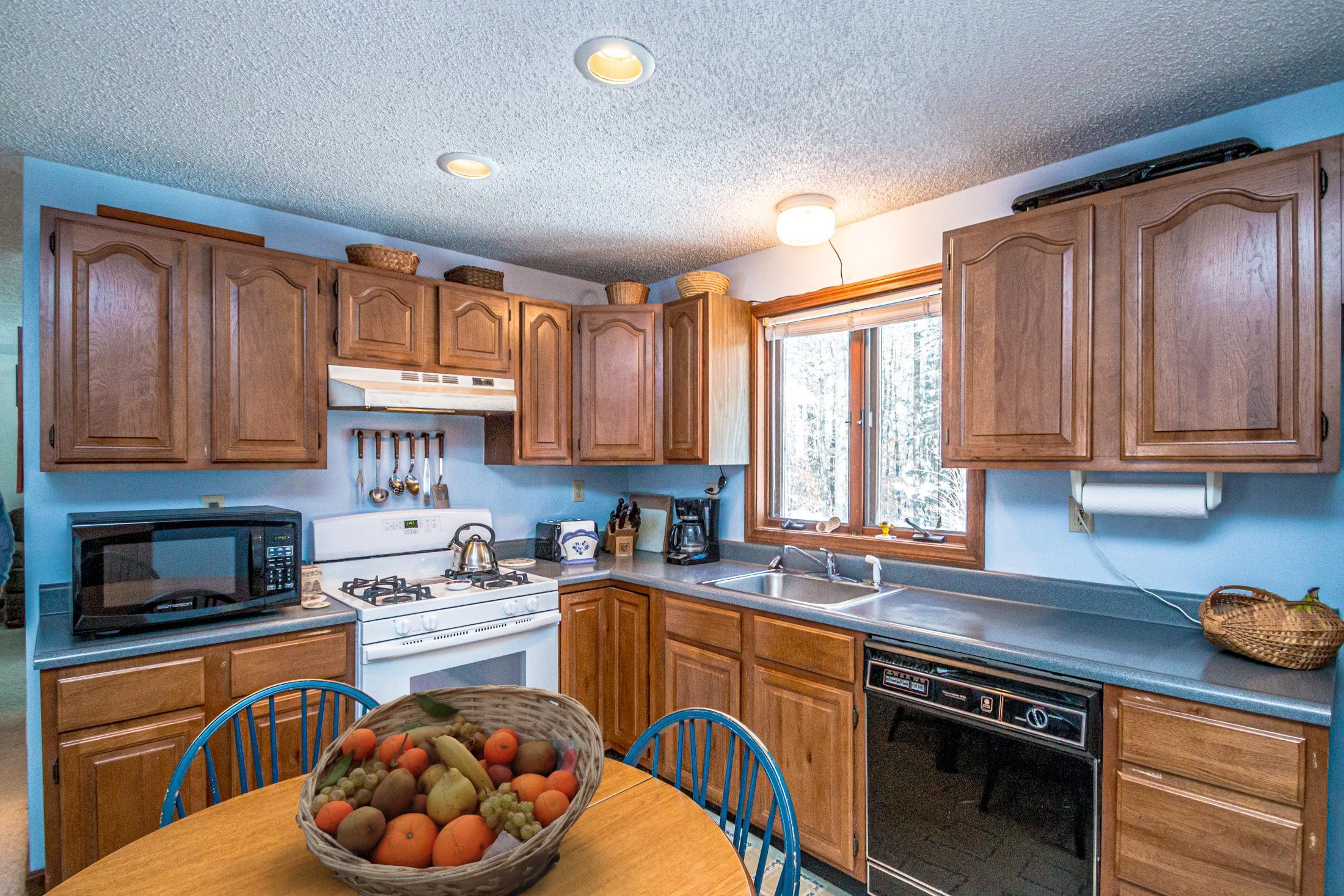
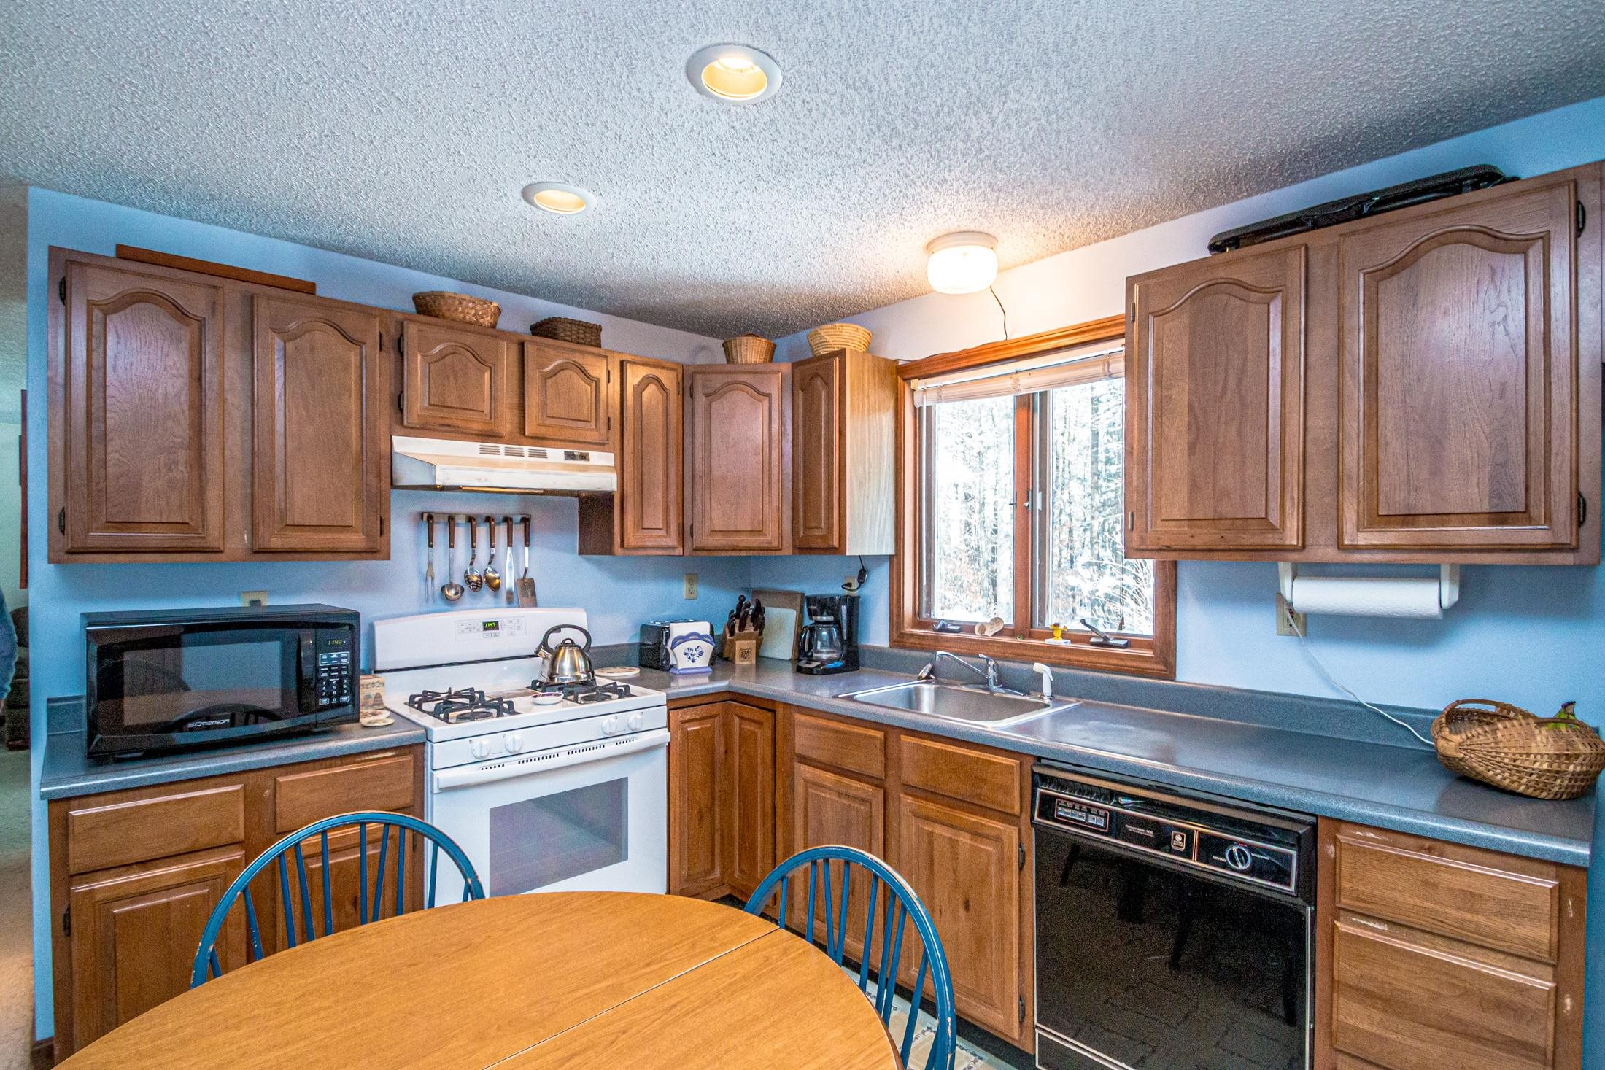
- fruit basket [295,684,605,896]
